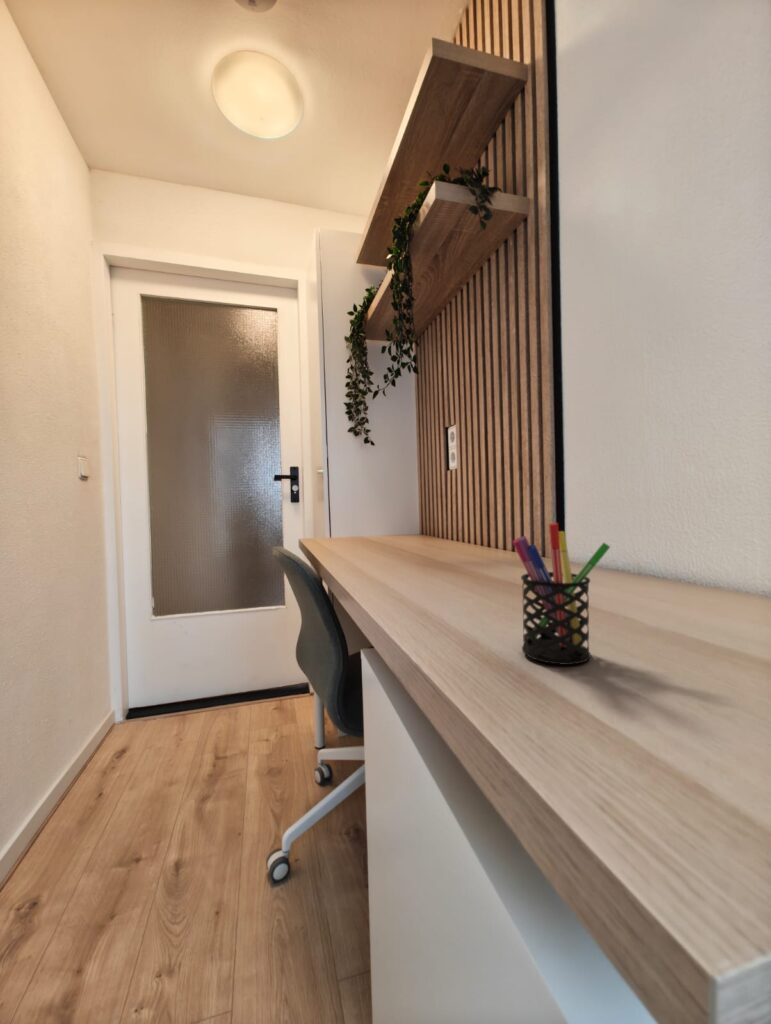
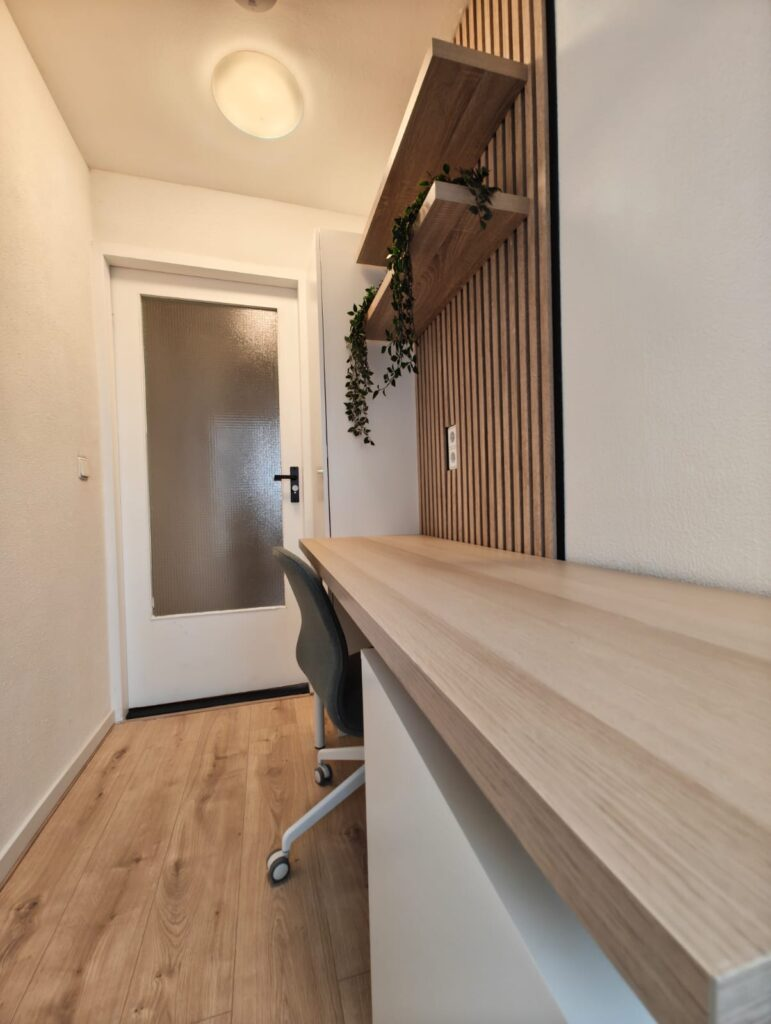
- pen holder [512,522,611,666]
